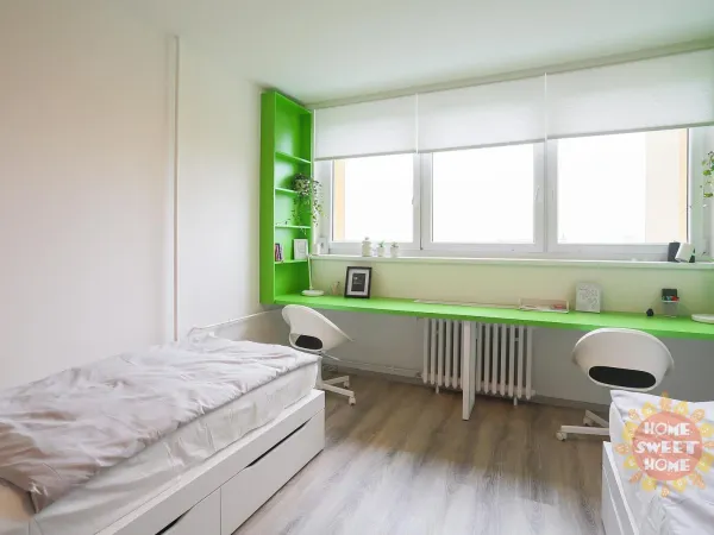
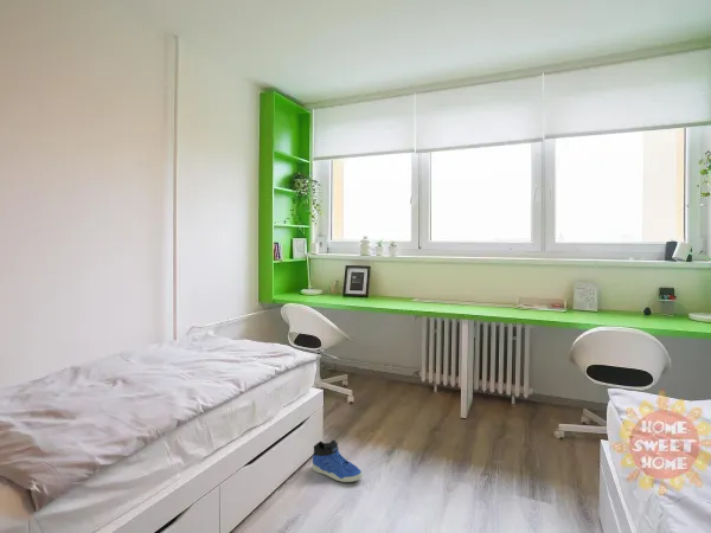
+ sneaker [312,439,363,483]
